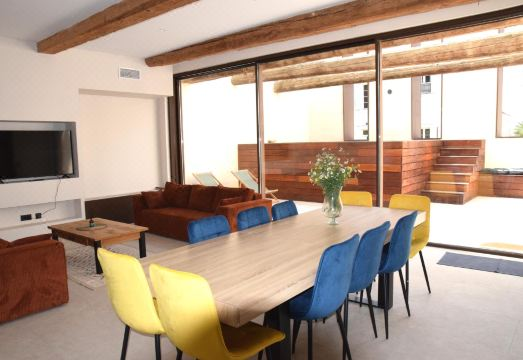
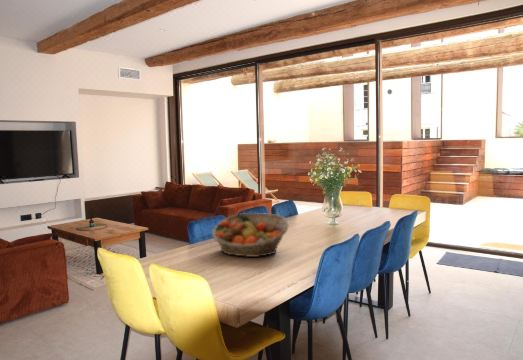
+ fruit basket [211,212,290,258]
